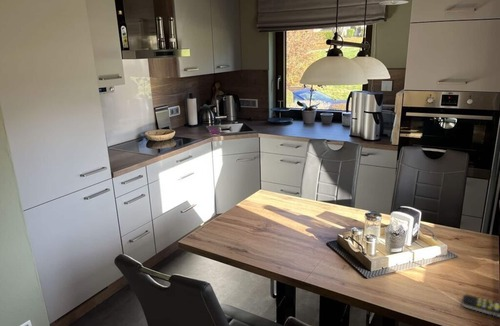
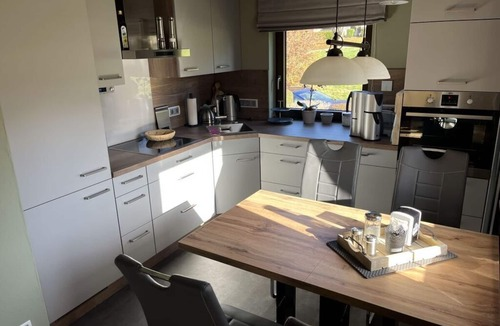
- remote control [461,294,500,318]
